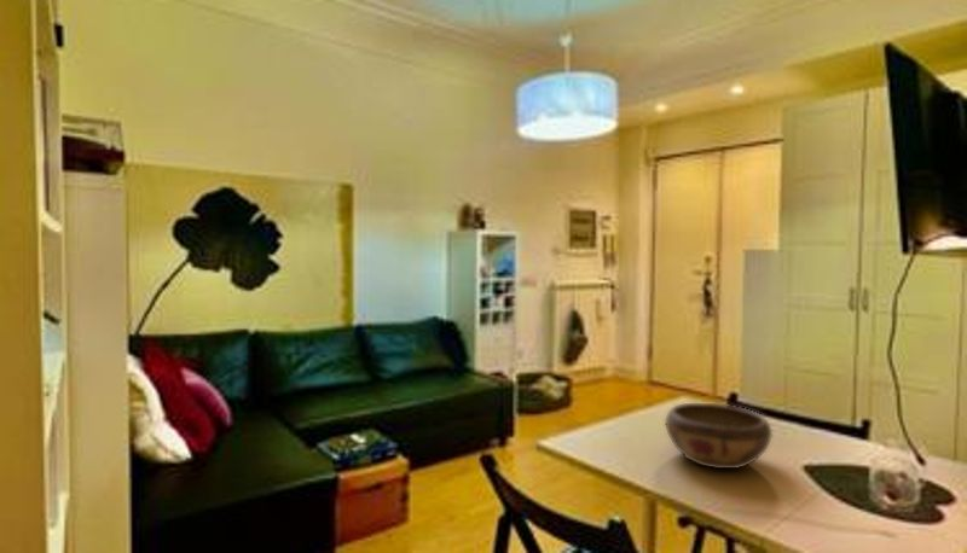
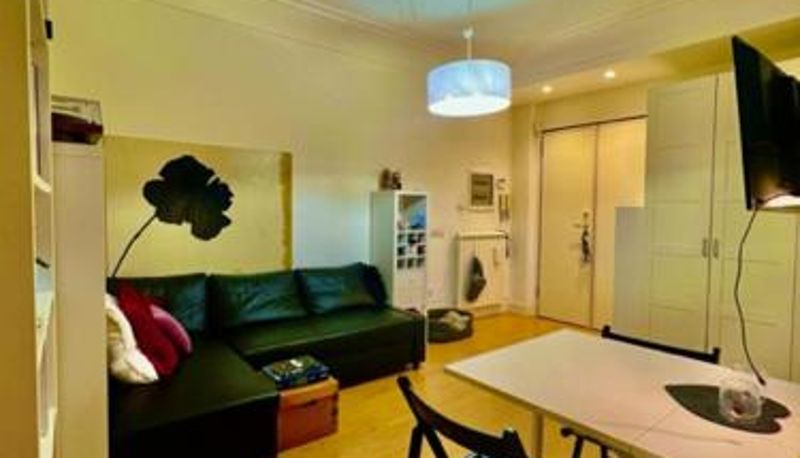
- decorative bowl [664,402,774,470]
